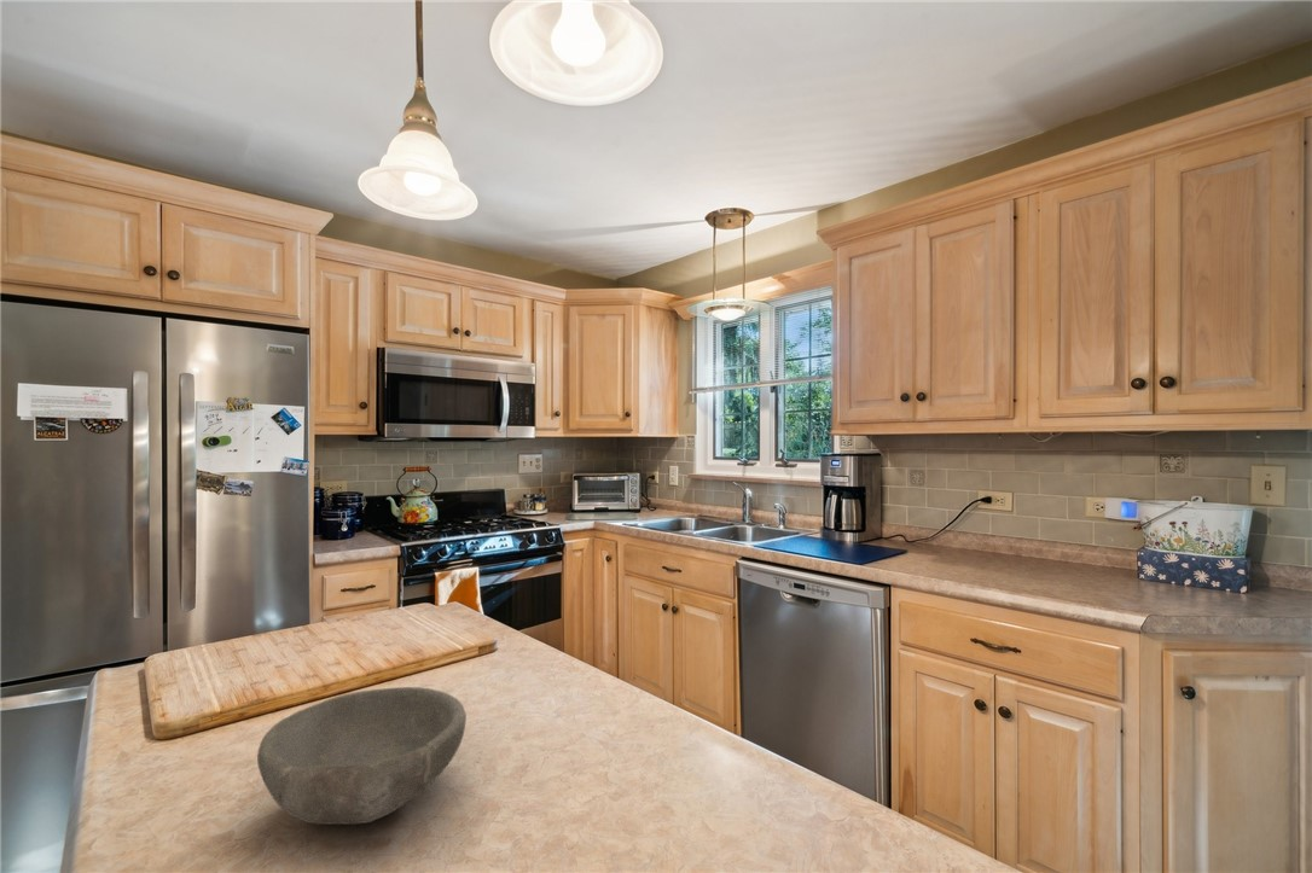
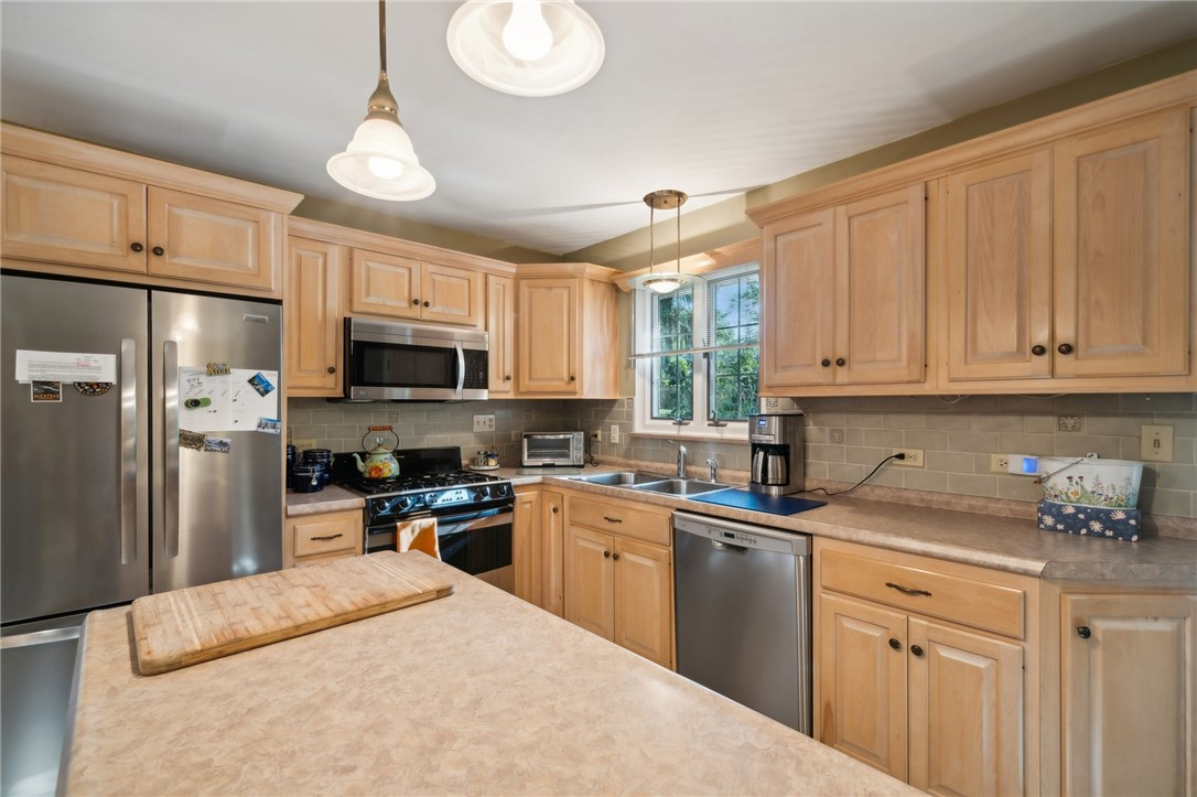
- bowl [256,686,468,826]
